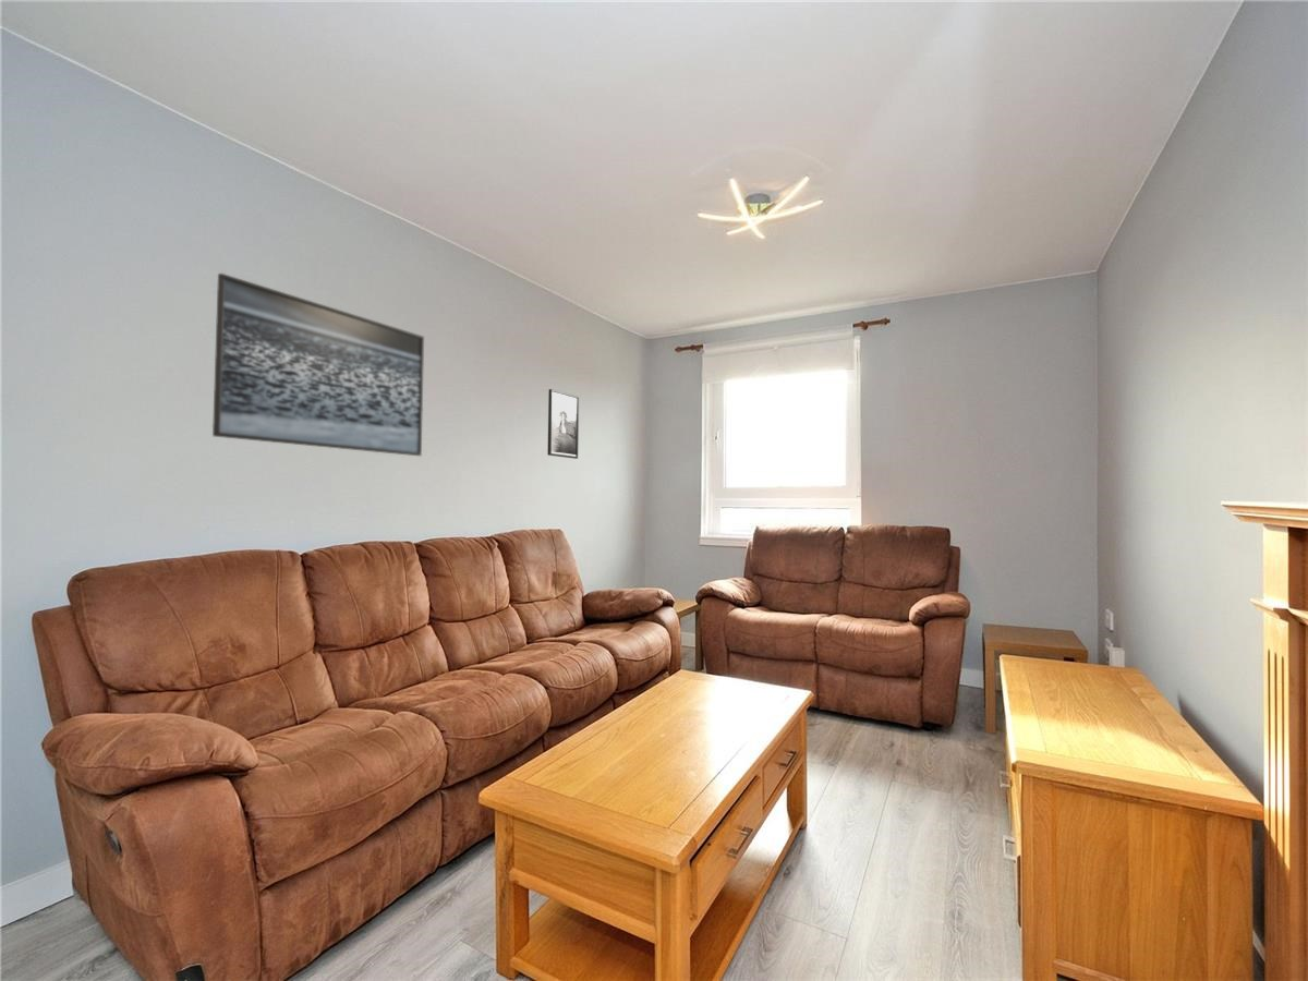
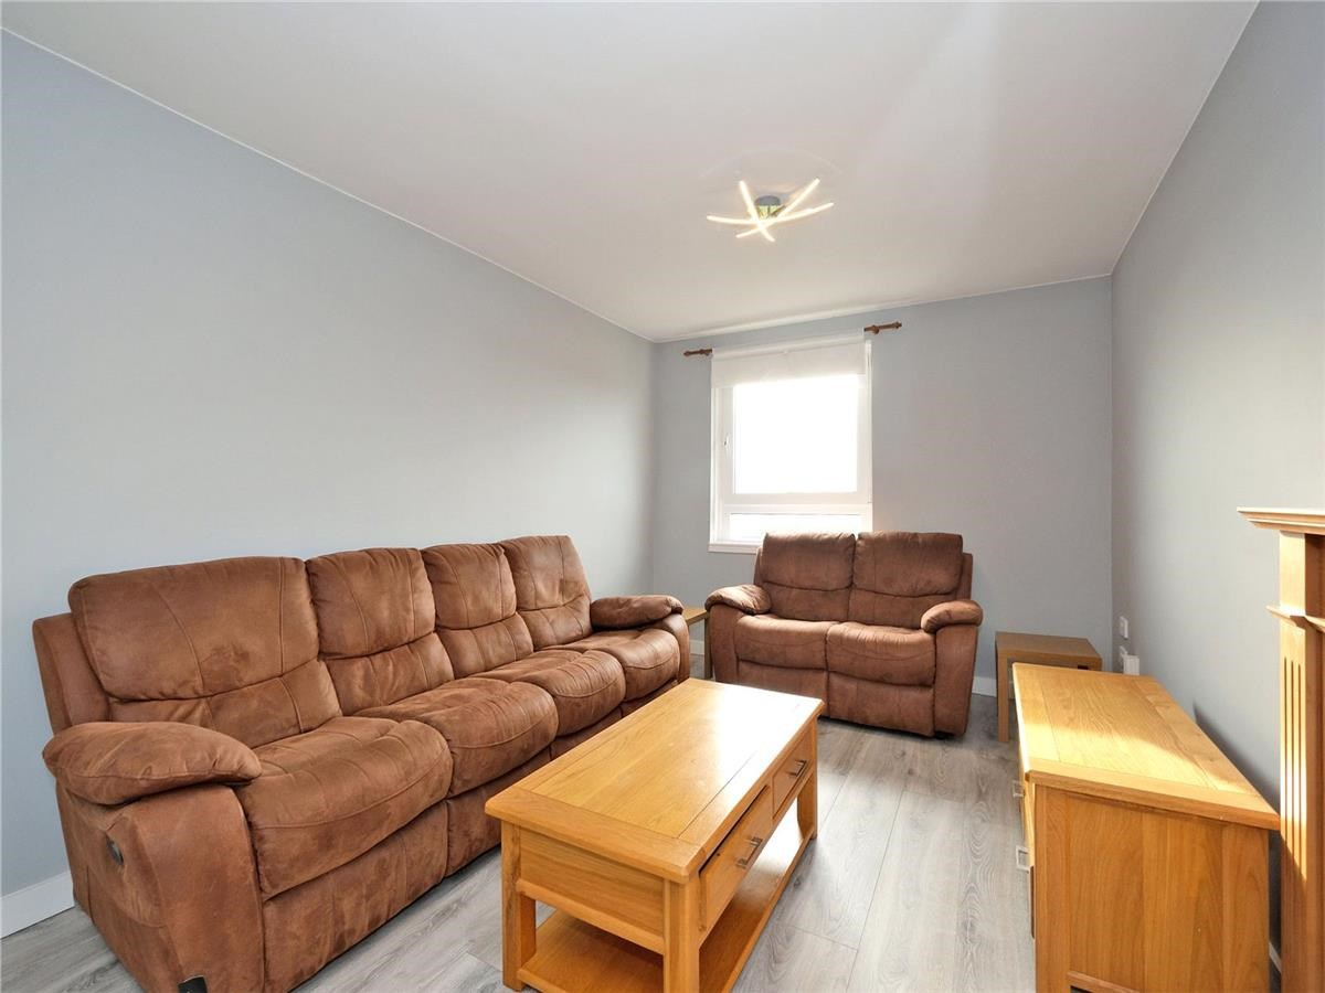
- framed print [546,388,580,460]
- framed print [211,272,425,457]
